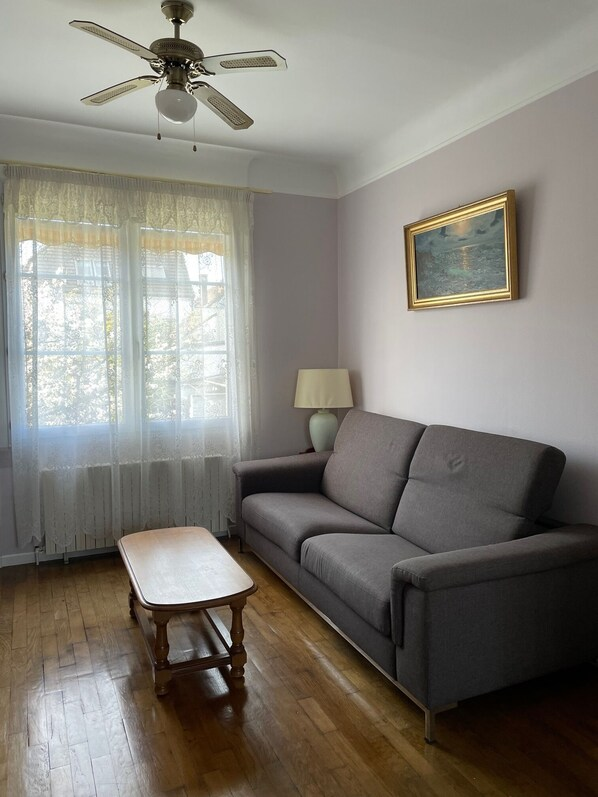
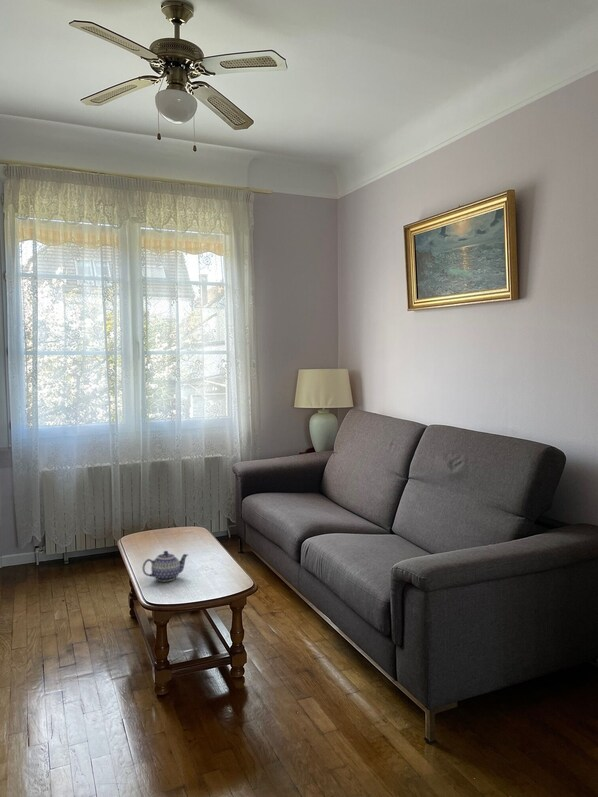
+ teapot [142,550,189,582]
